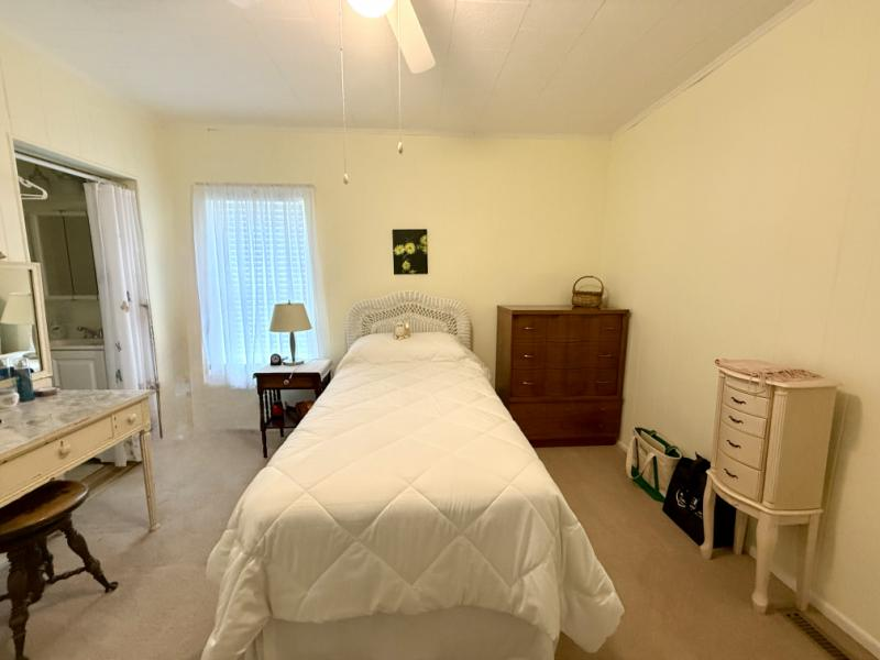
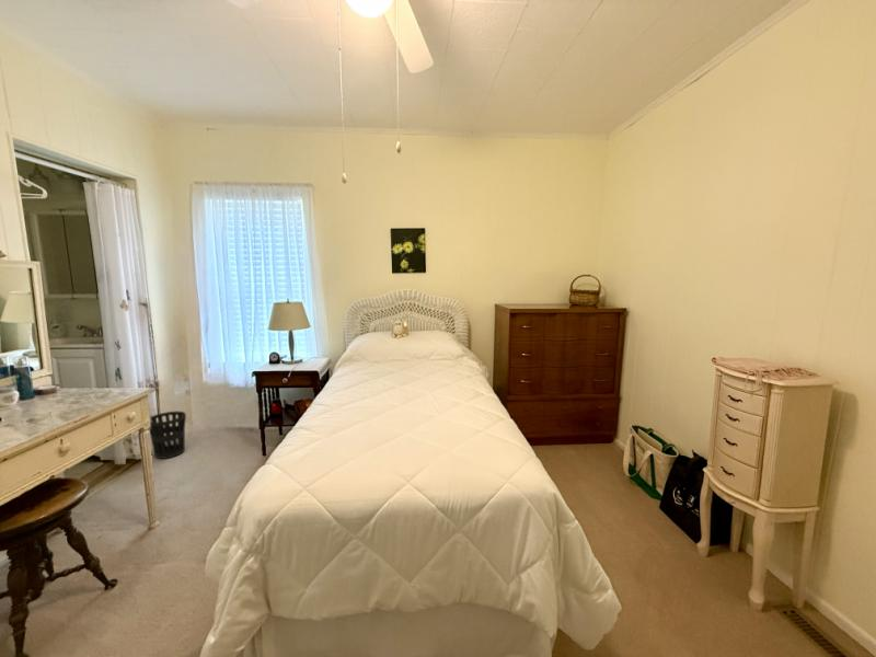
+ wastebasket [149,411,187,460]
